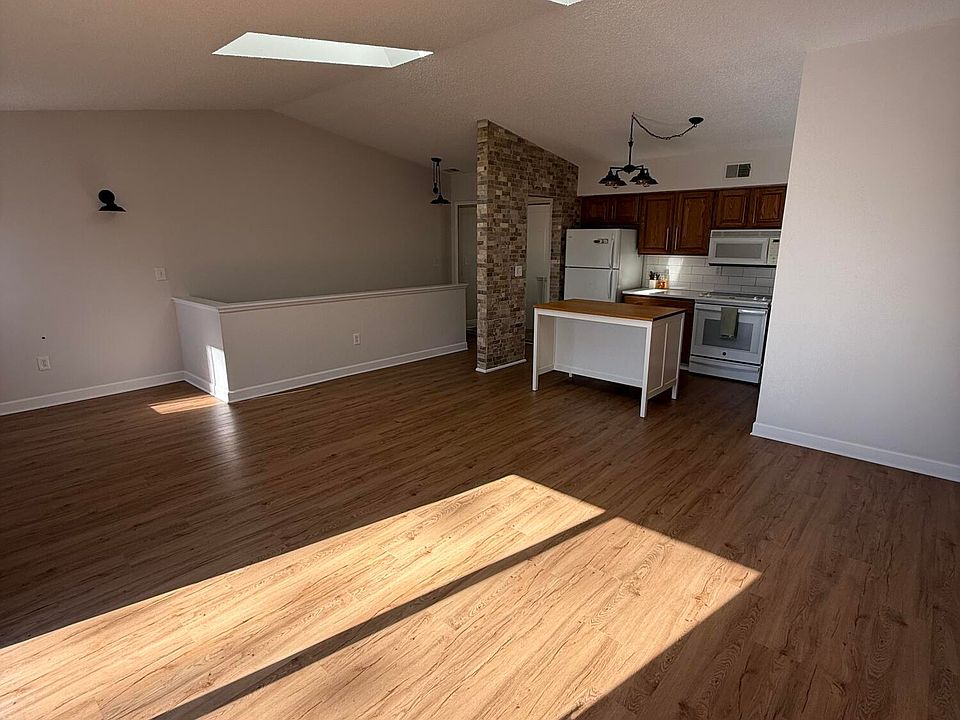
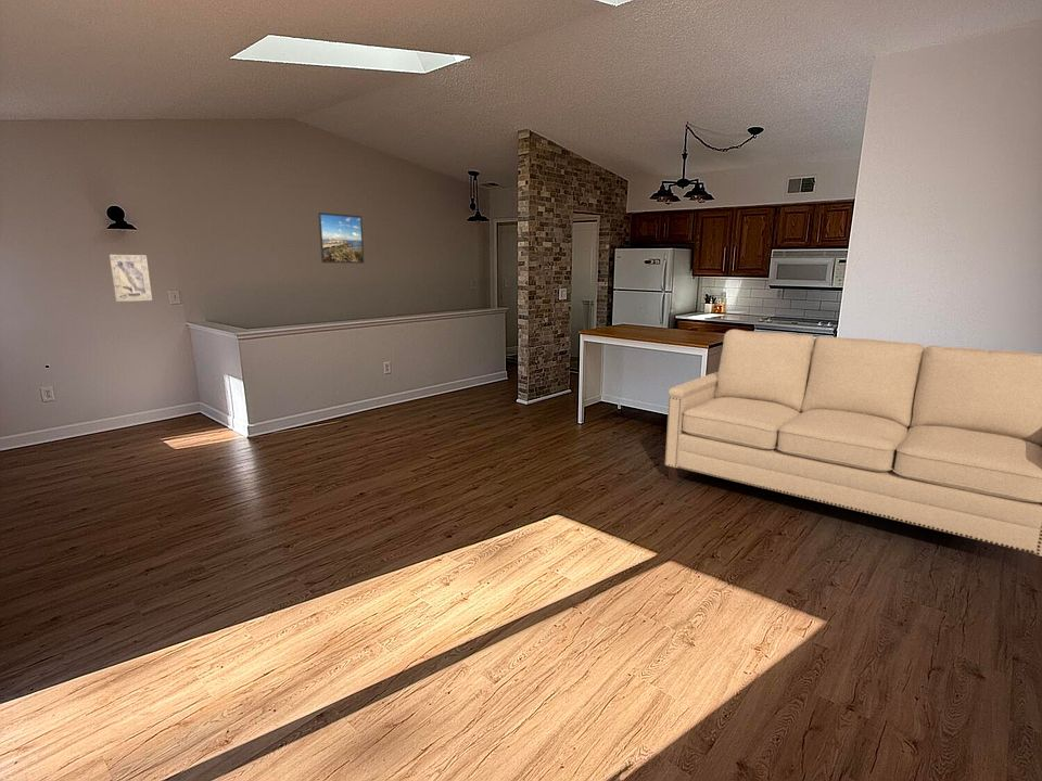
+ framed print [317,212,365,265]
+ wall art [109,254,153,303]
+ sofa [664,329,1042,578]
